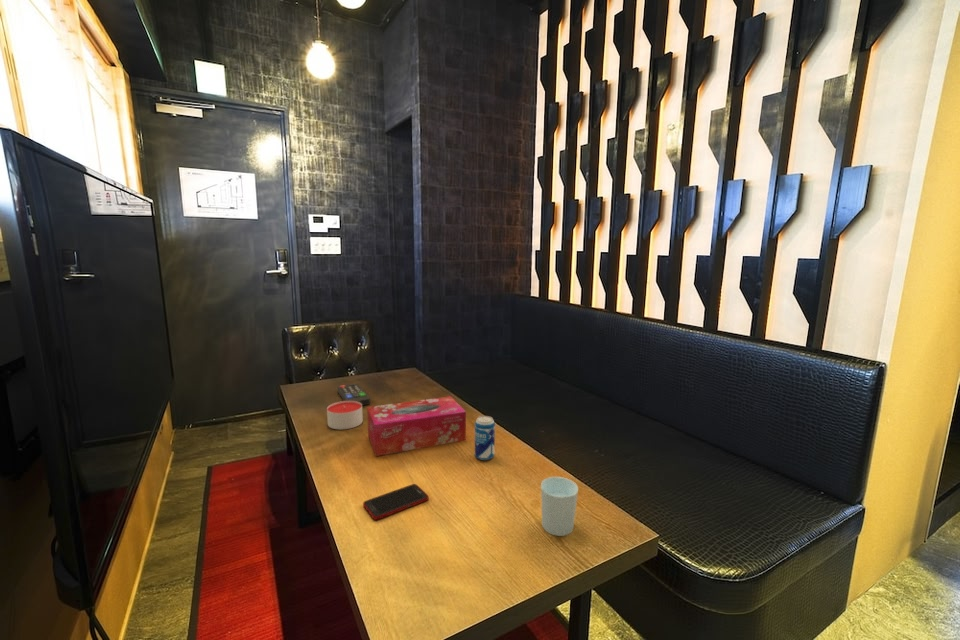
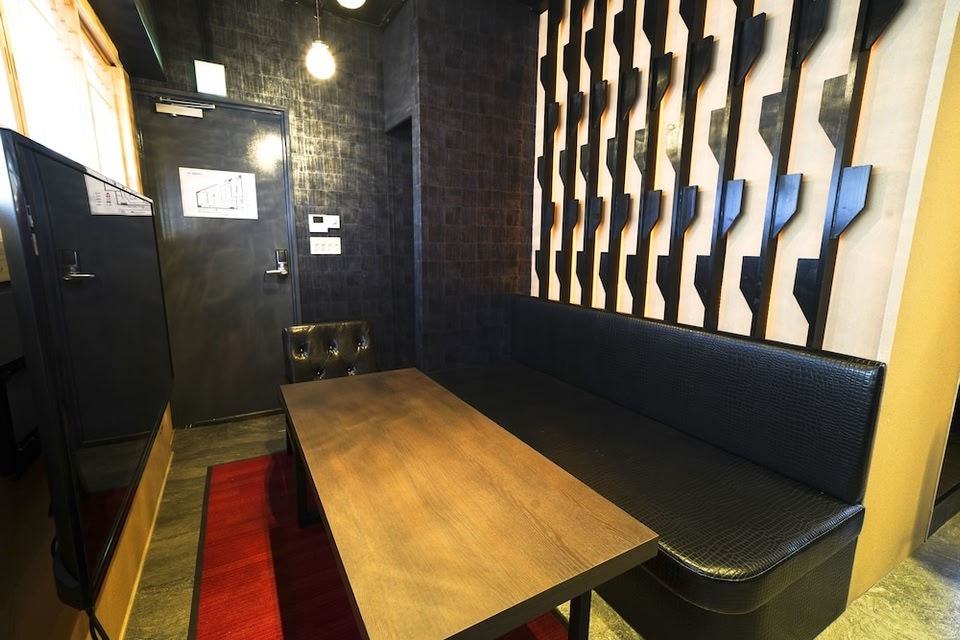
- remote control [337,383,371,407]
- candle [326,400,364,430]
- tissue box [366,395,467,457]
- cell phone [362,483,430,521]
- cup [540,476,579,537]
- beverage can [474,415,496,461]
